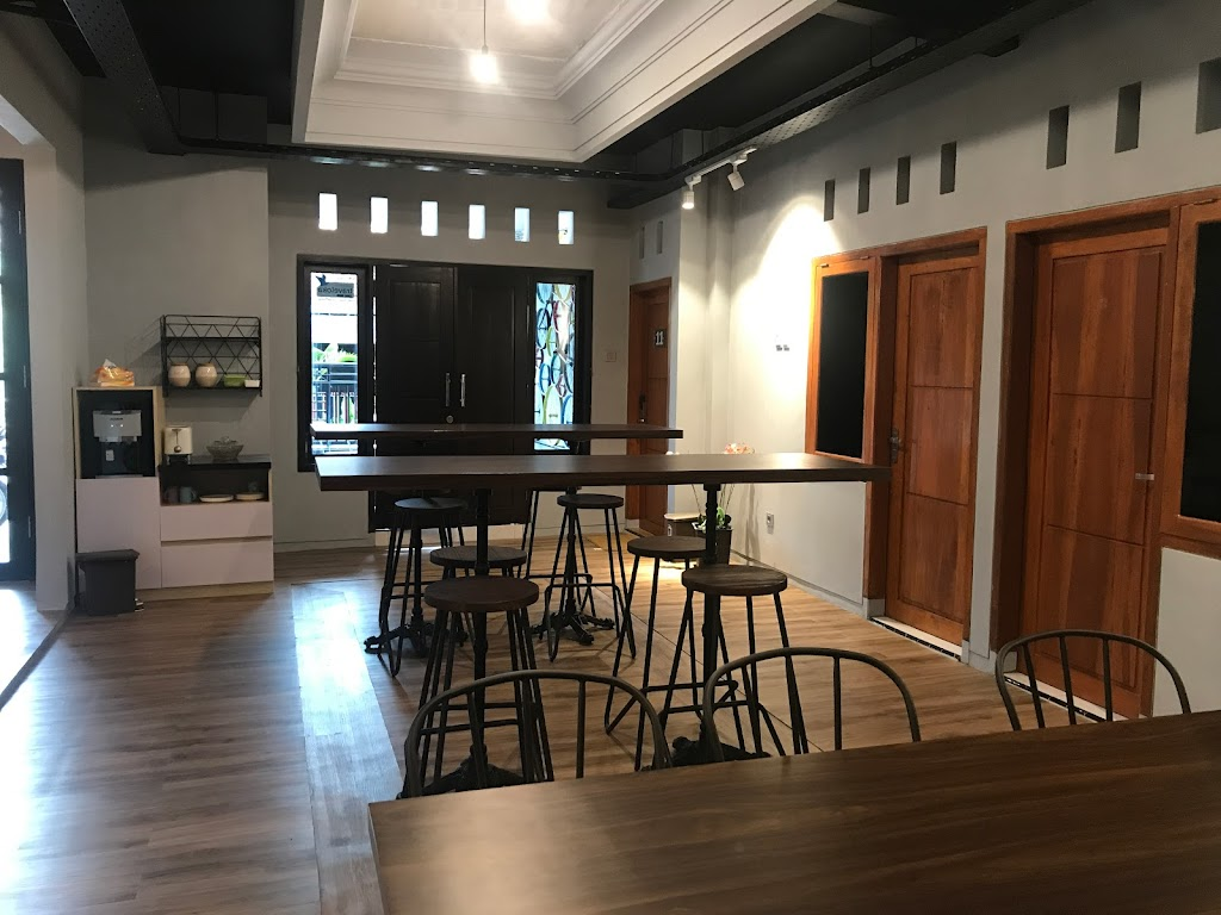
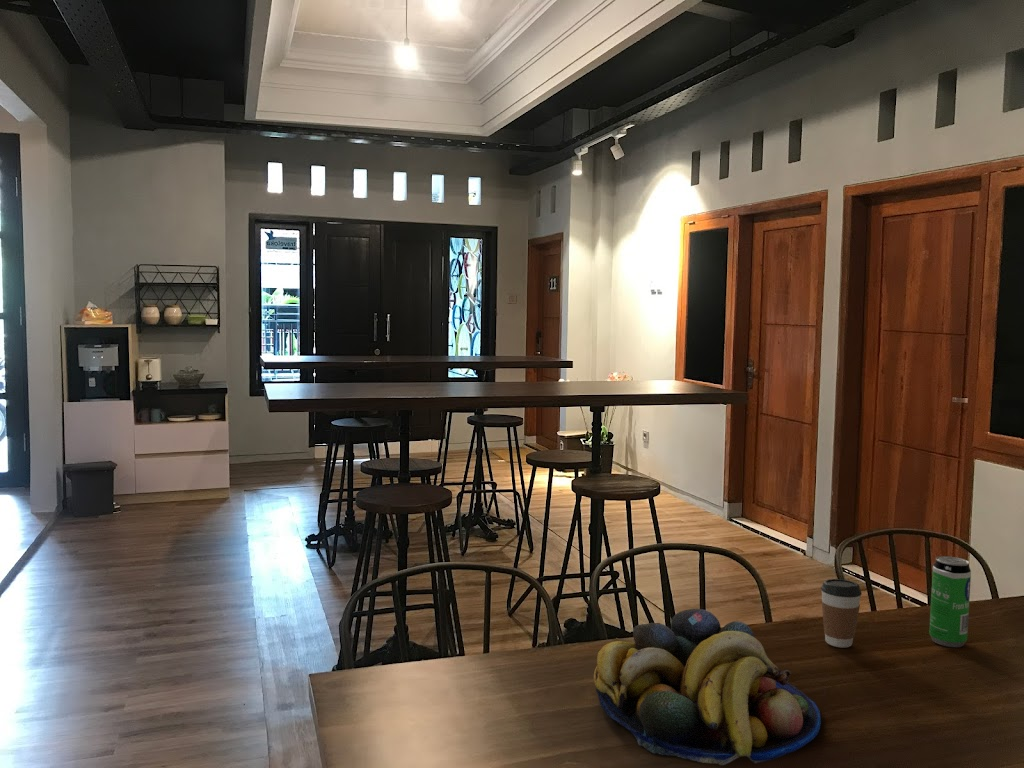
+ beverage can [928,555,972,648]
+ coffee cup [820,578,863,649]
+ fruit bowl [593,608,822,766]
